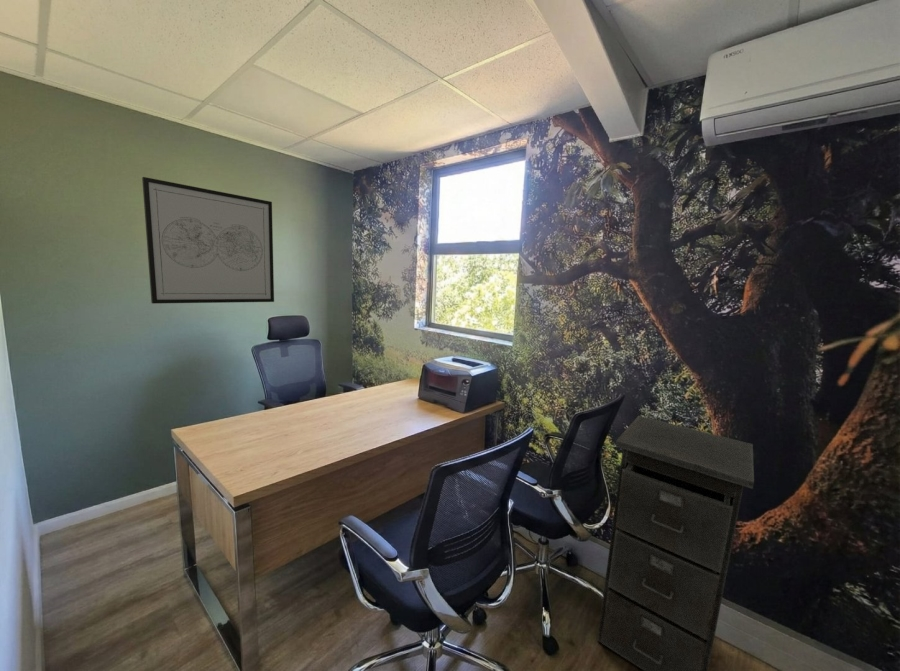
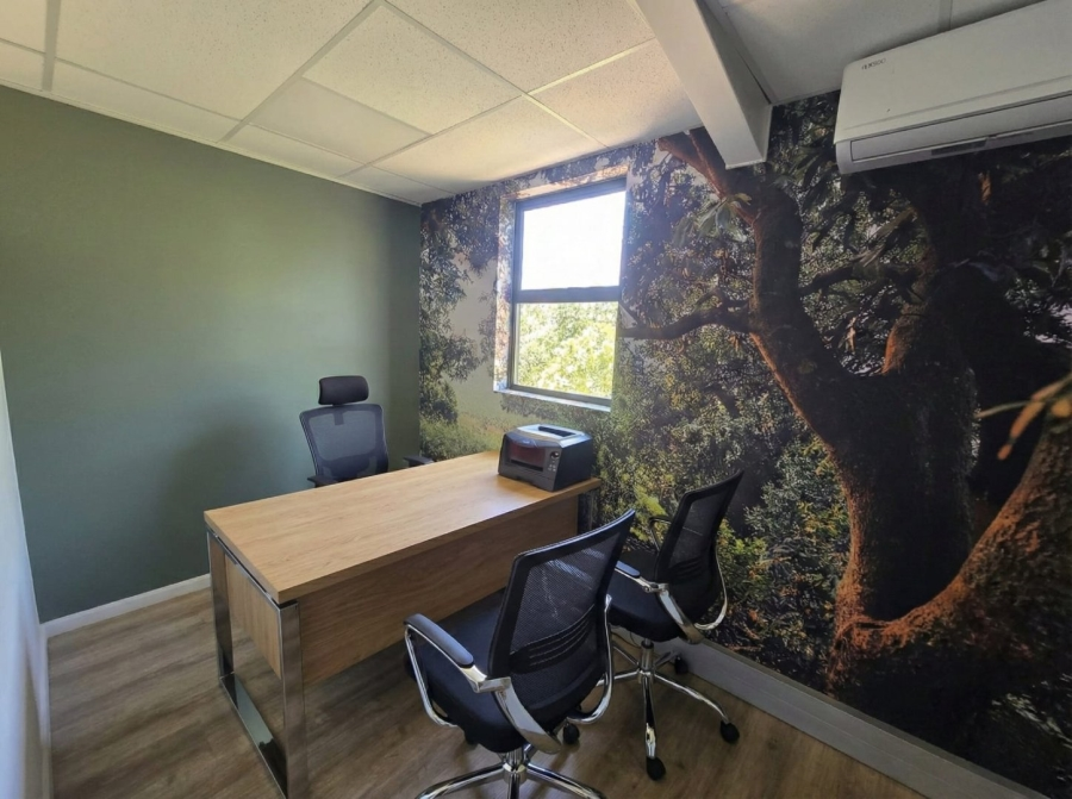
- wall art [141,176,275,305]
- filing cabinet [596,415,755,671]
